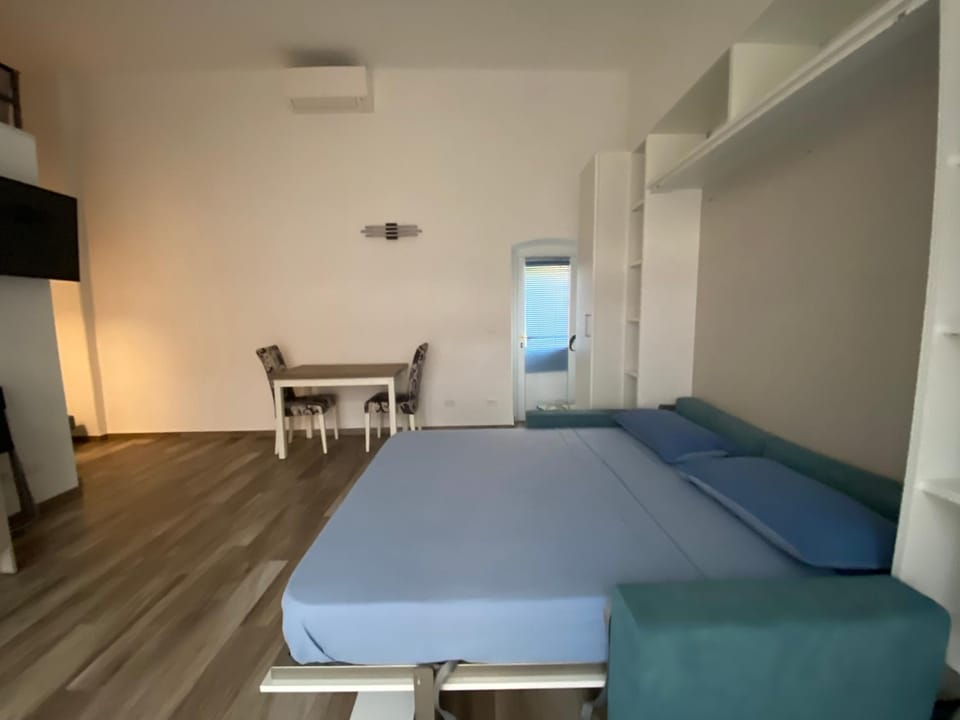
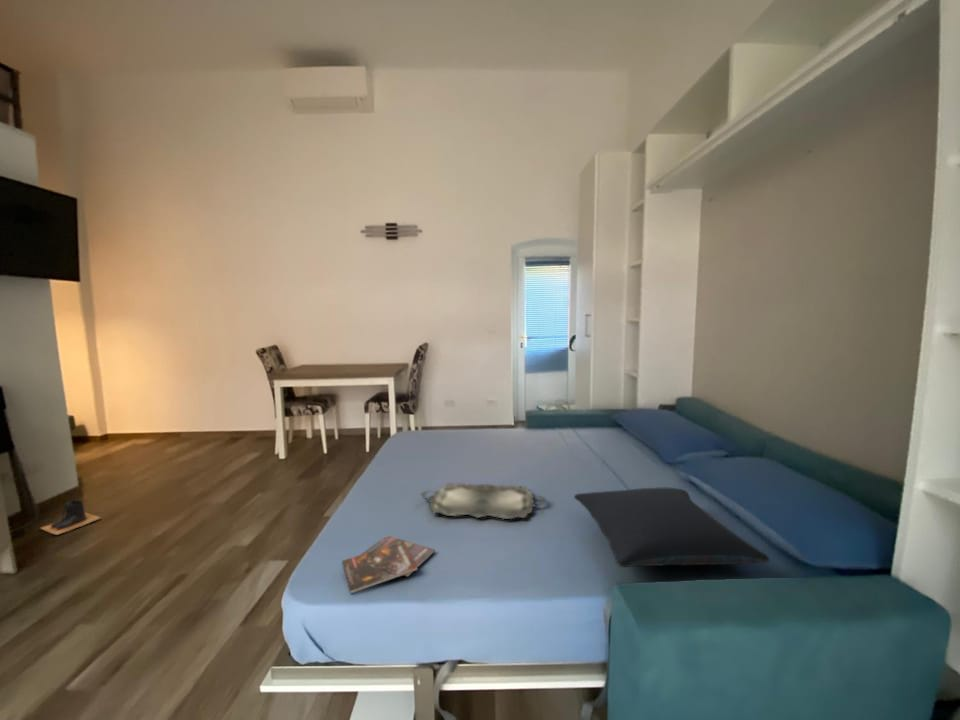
+ serving tray [420,482,547,520]
+ boots [39,498,103,536]
+ booklet [341,534,436,595]
+ pillow [573,487,770,568]
